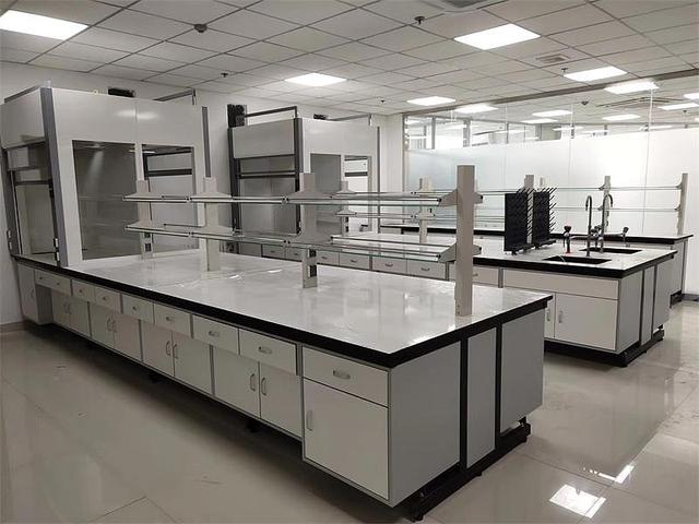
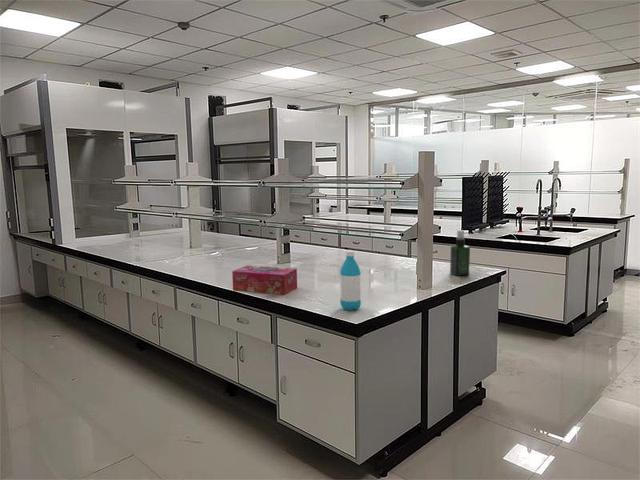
+ water bottle [339,250,362,311]
+ tissue box [231,265,298,296]
+ spray bottle [449,229,471,277]
